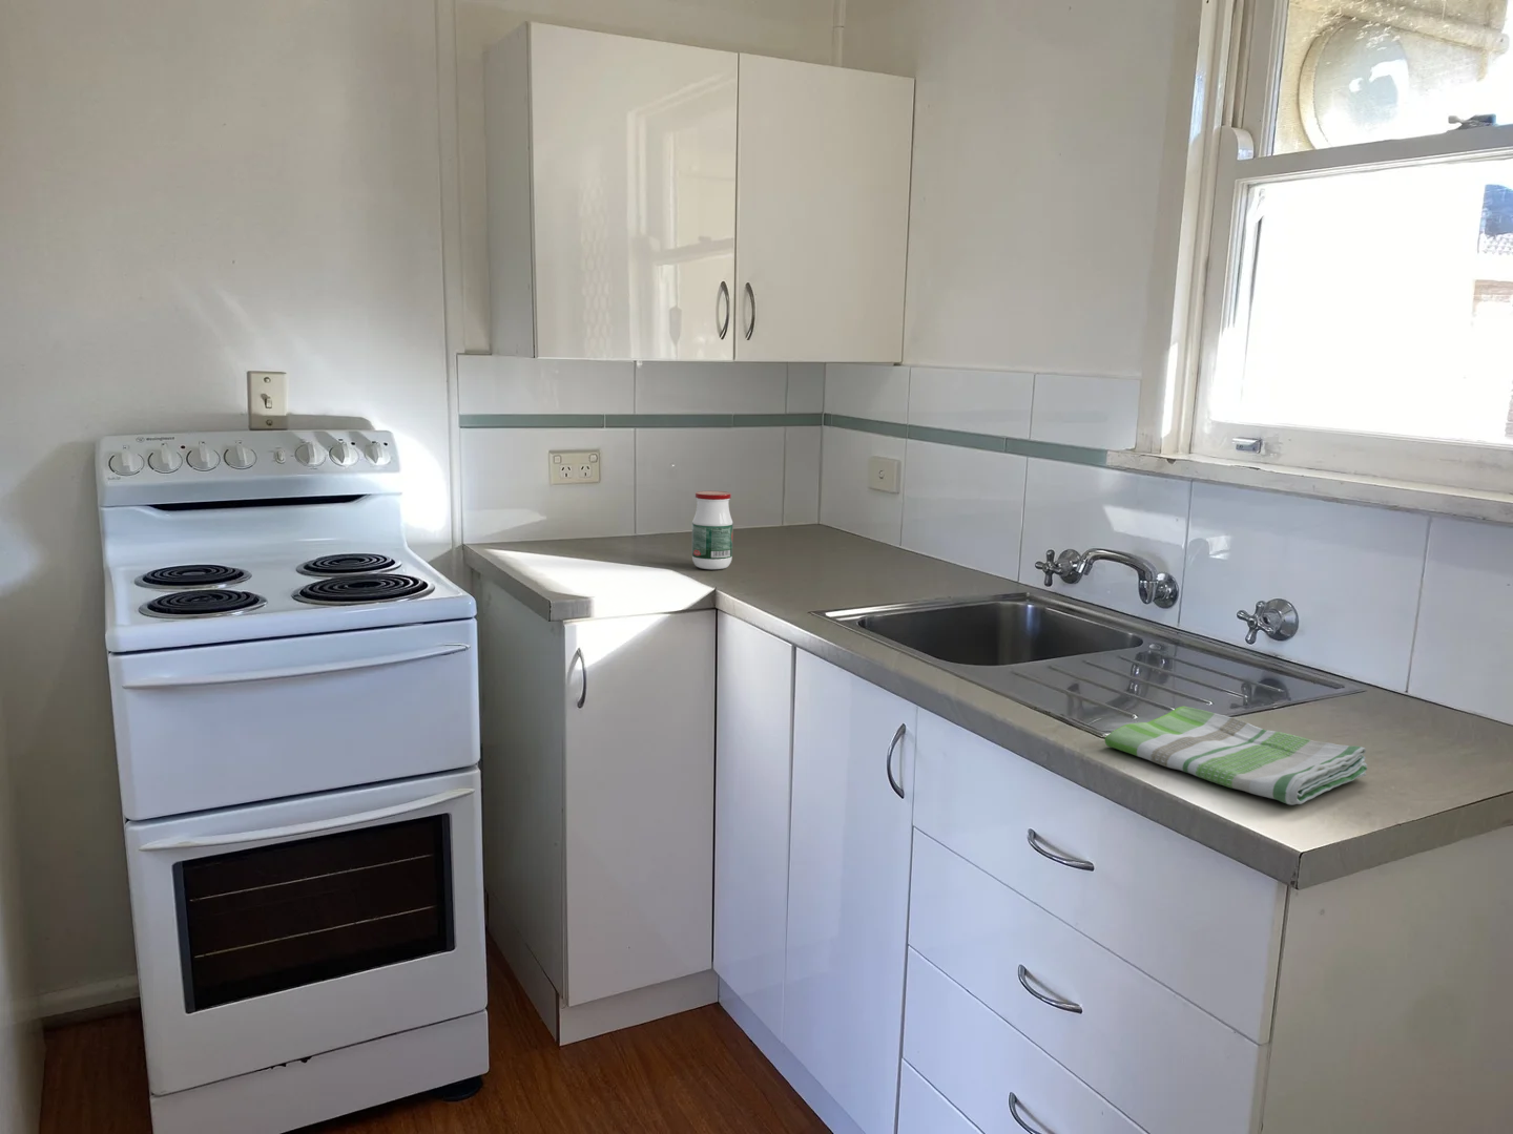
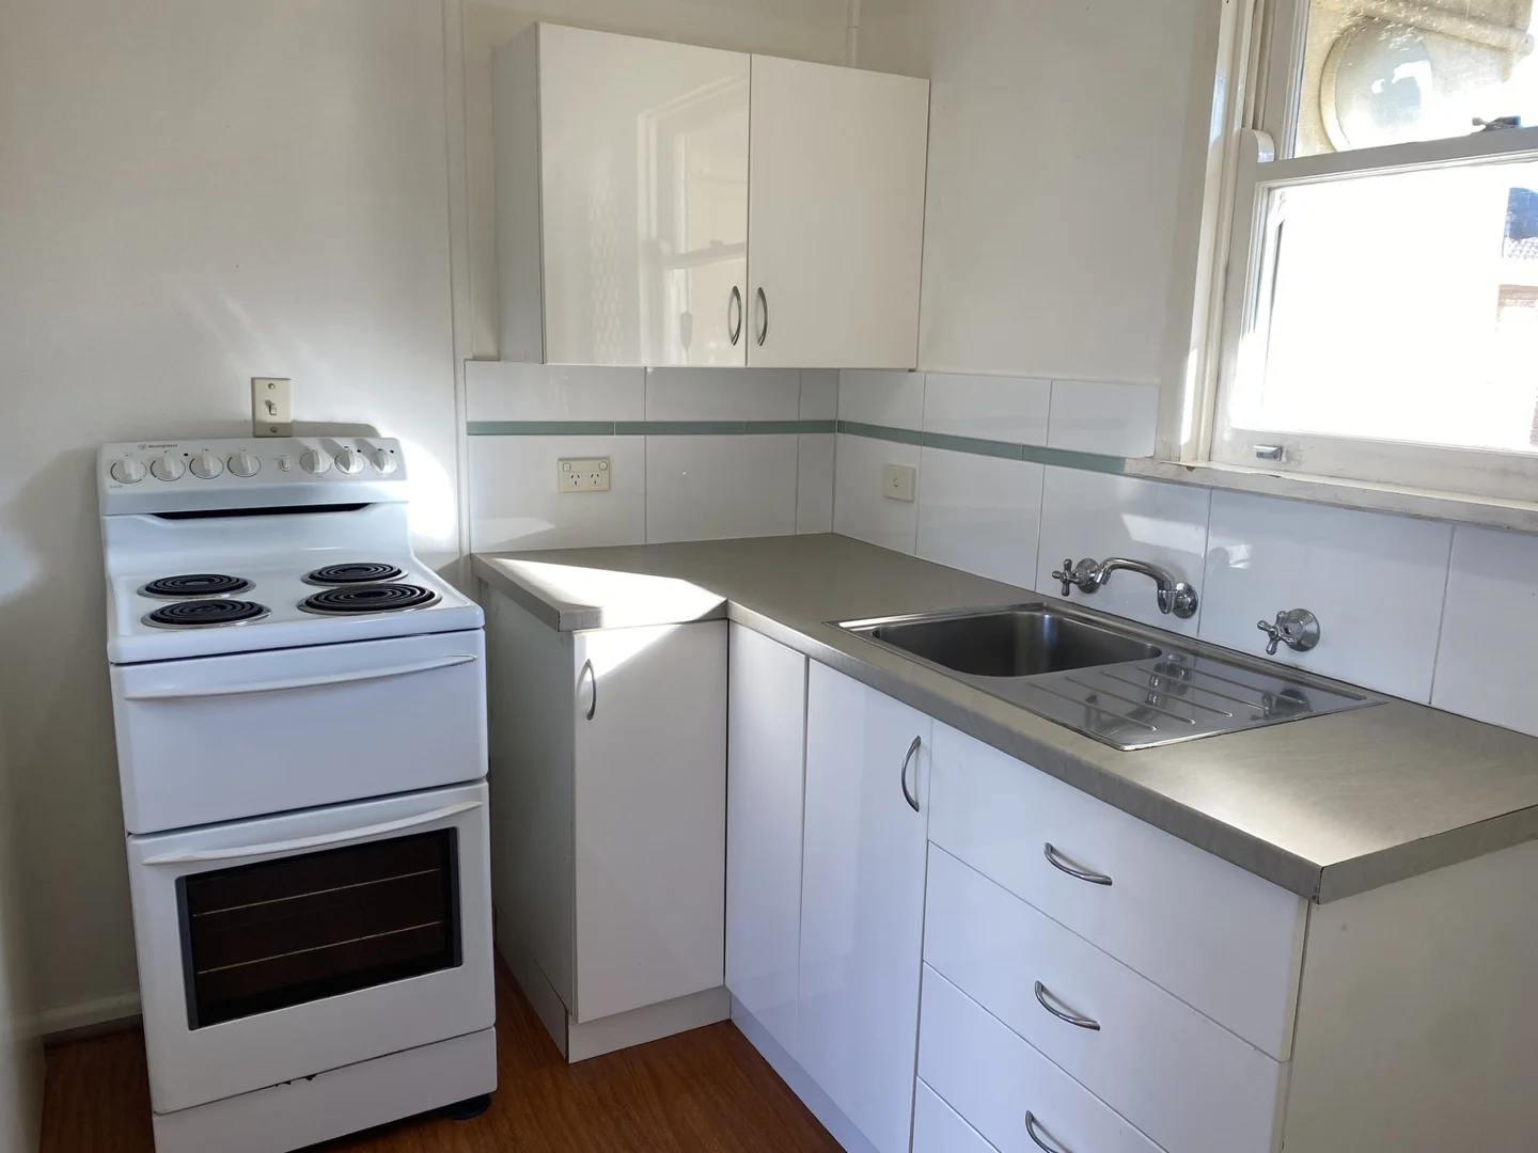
- jar [691,491,734,571]
- dish towel [1104,705,1368,806]
